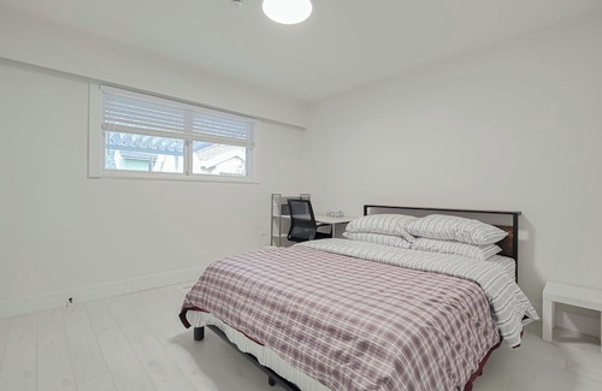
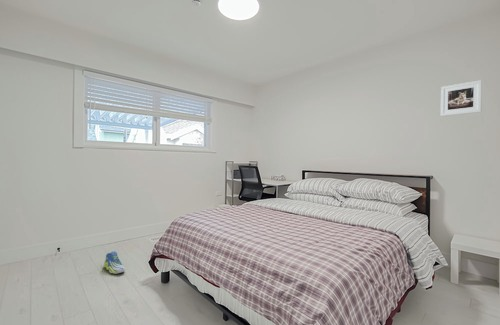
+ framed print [440,79,483,117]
+ sneaker [103,250,126,275]
